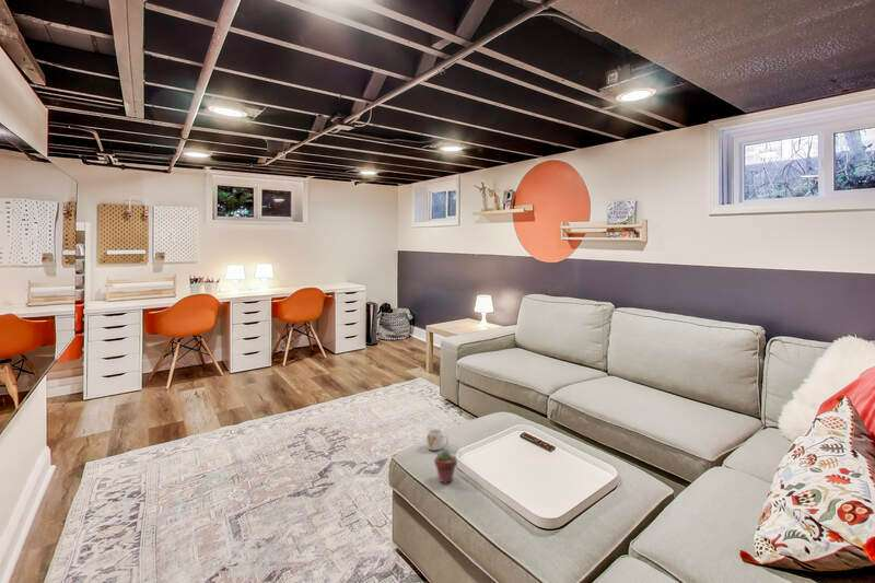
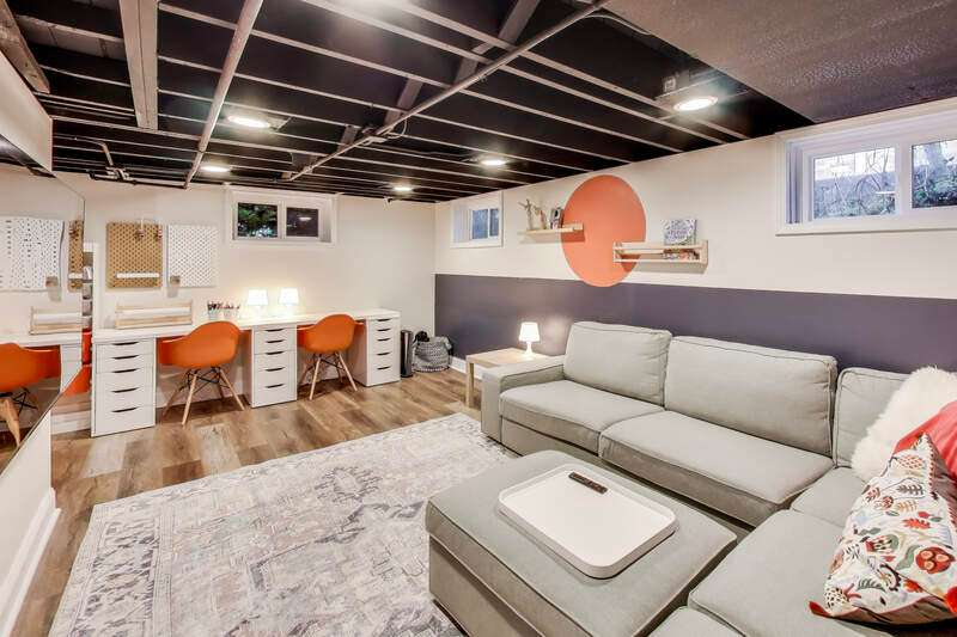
- mug [425,428,450,451]
- potted succulent [433,448,458,485]
